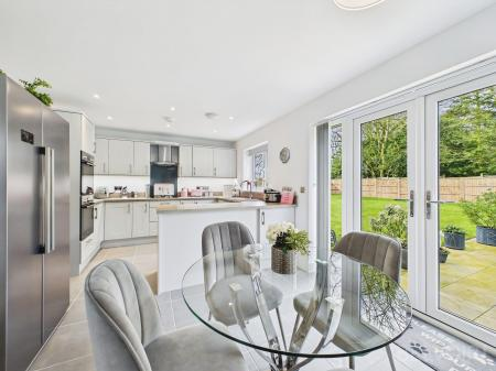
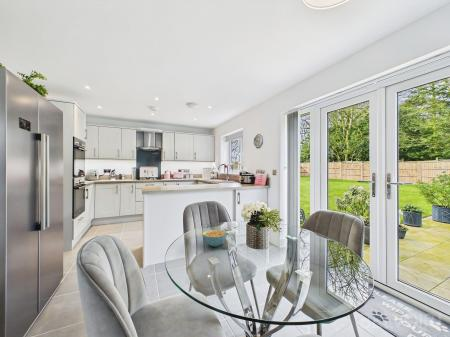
+ cereal bowl [201,229,227,247]
